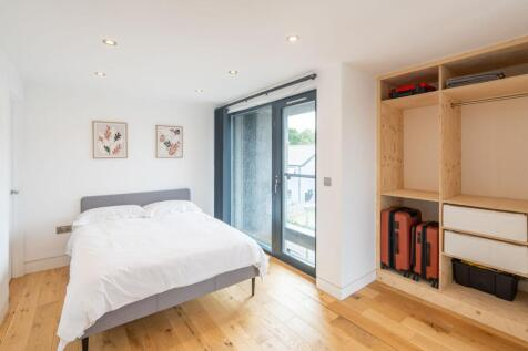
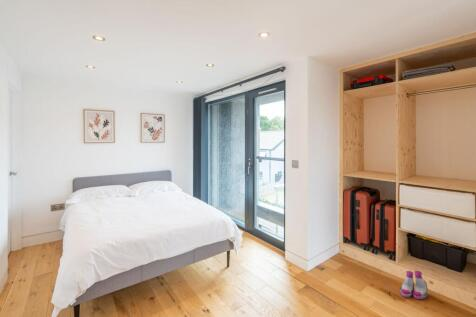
+ boots [399,270,429,300]
